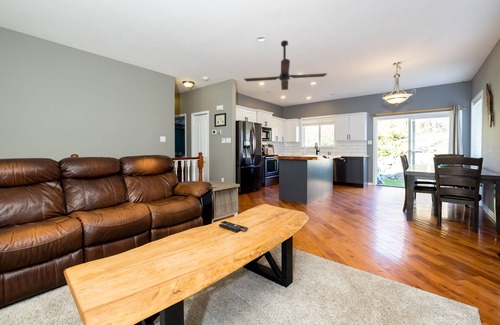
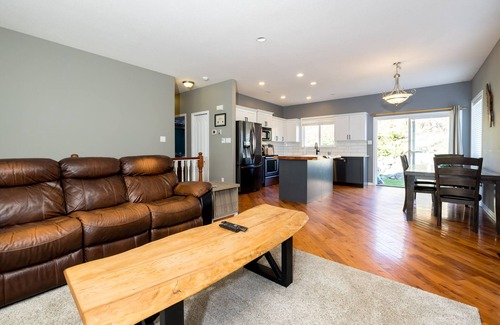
- ceiling fan [243,39,328,91]
